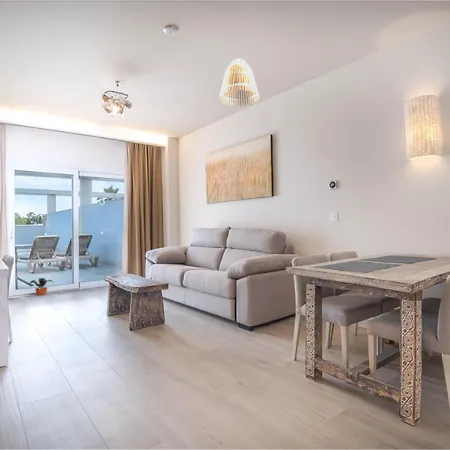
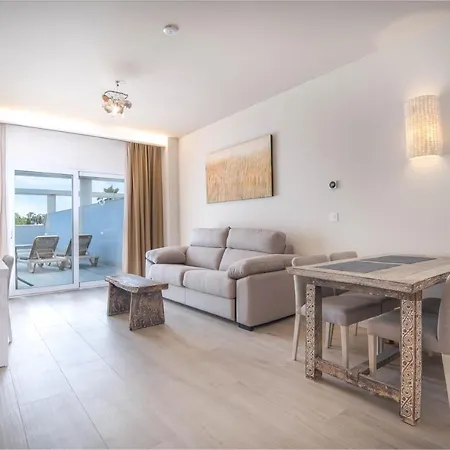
- lamp shade [218,58,260,108]
- potted plant [28,277,54,296]
